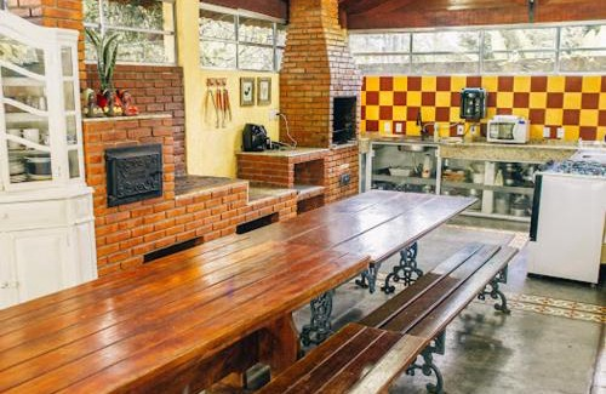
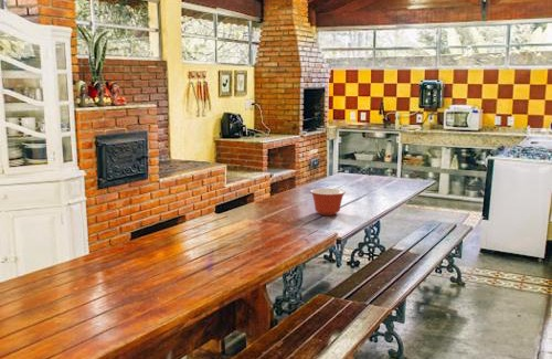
+ mixing bowl [309,188,347,217]
